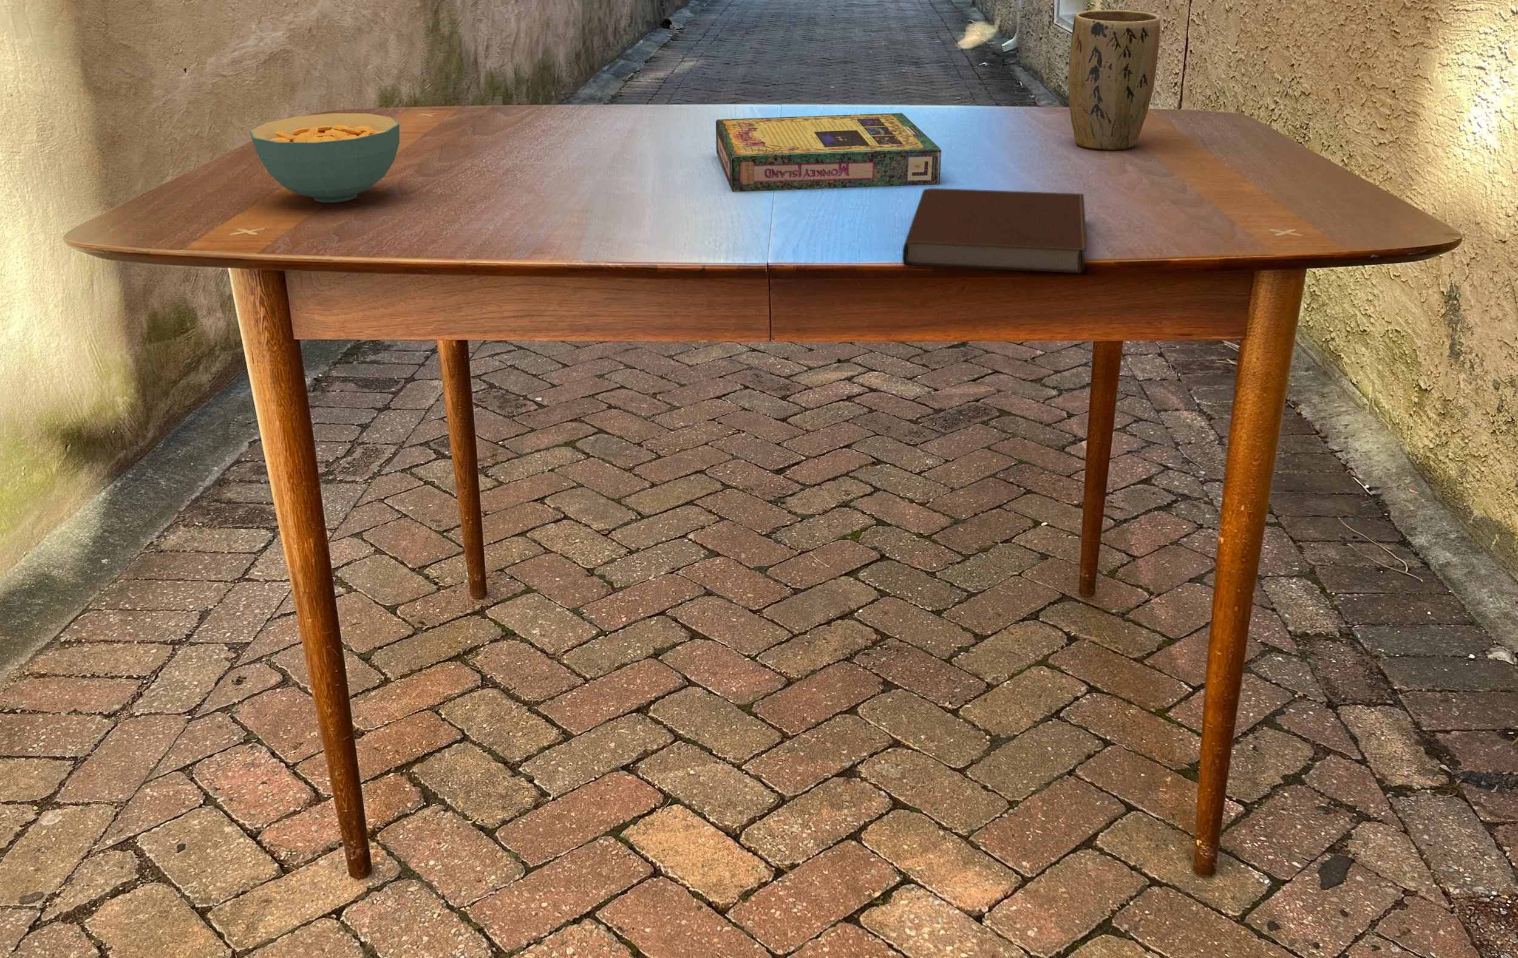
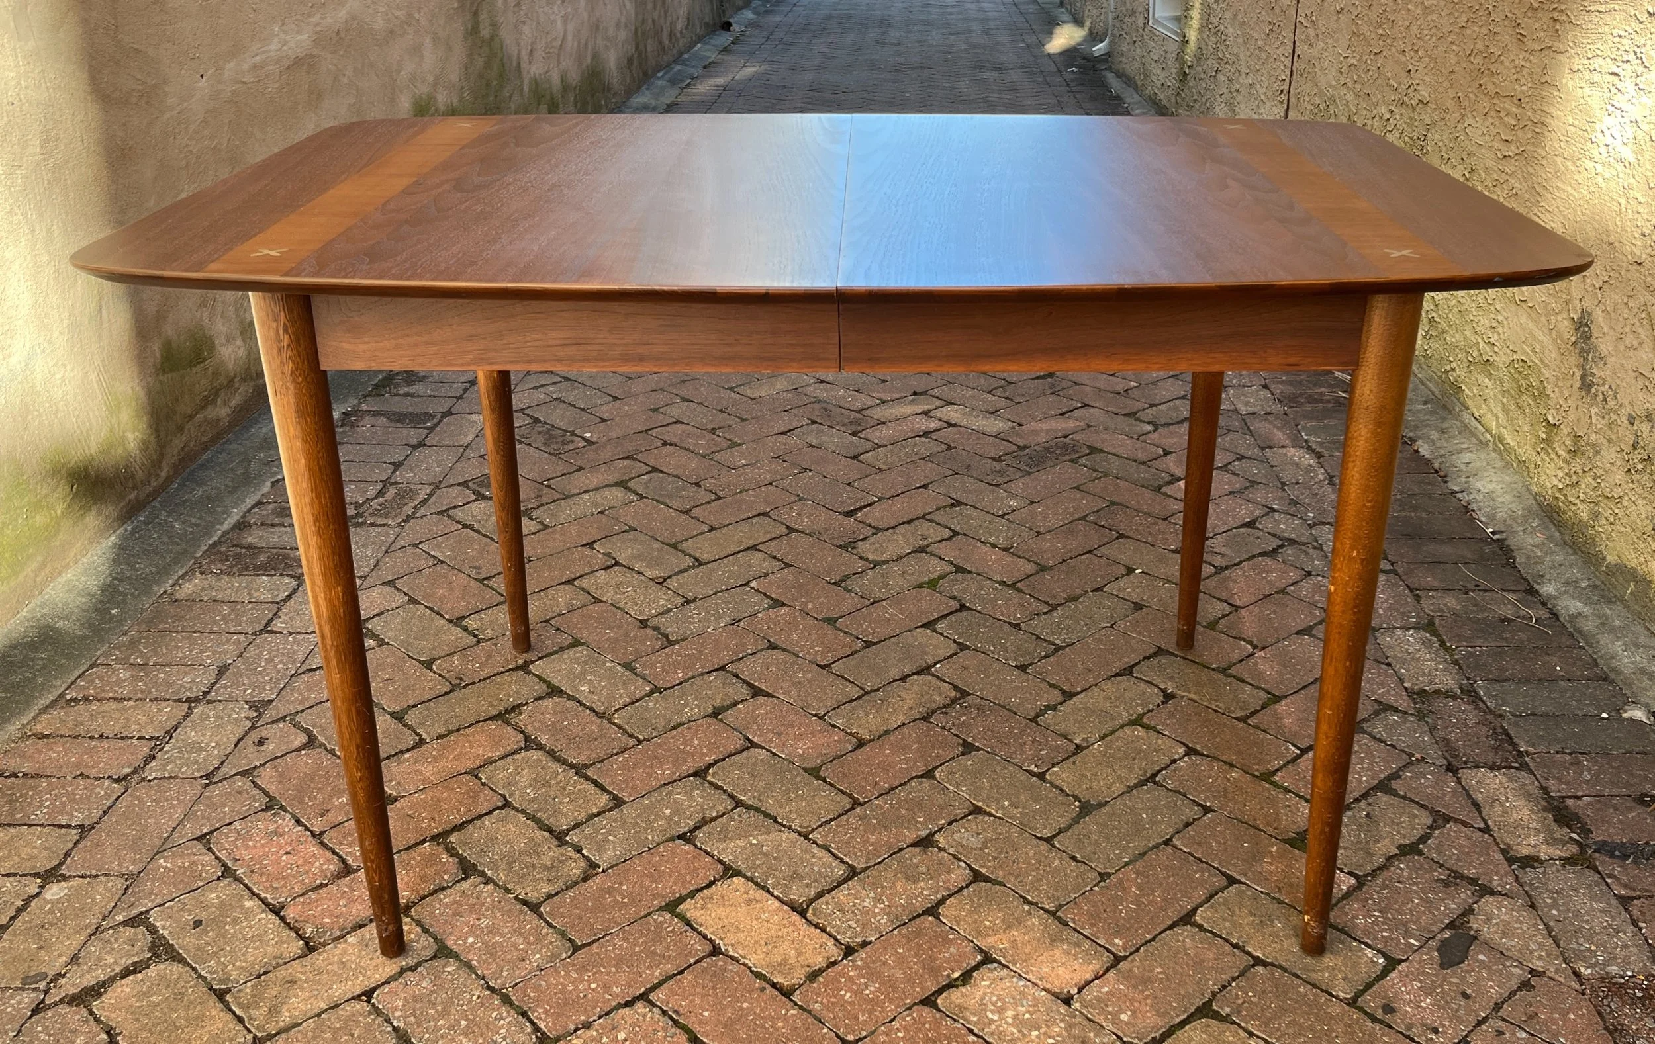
- plant pot [1068,9,1161,150]
- cereal bowl [250,113,400,203]
- notebook [902,188,1089,274]
- video game box [715,113,942,192]
